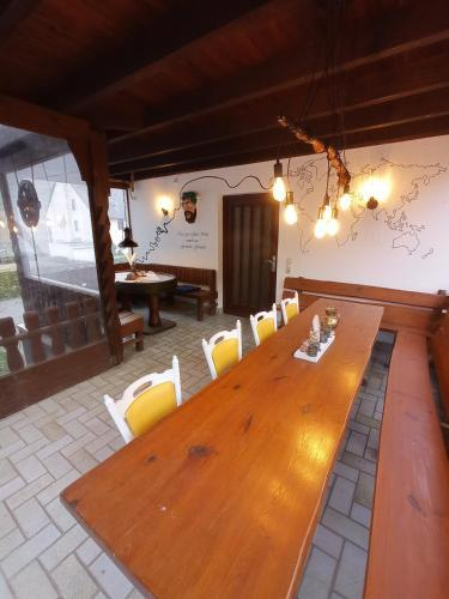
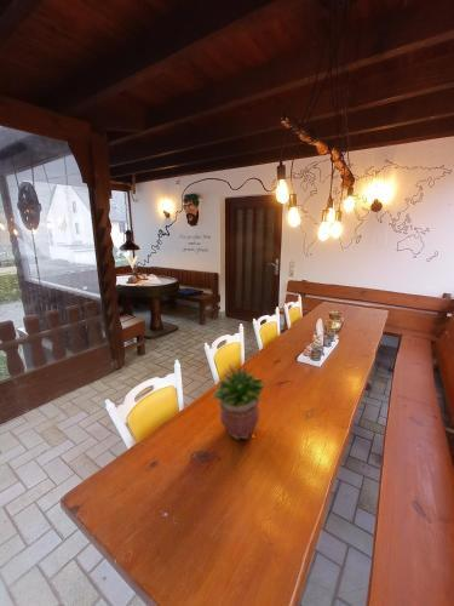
+ potted plant [209,364,271,441]
